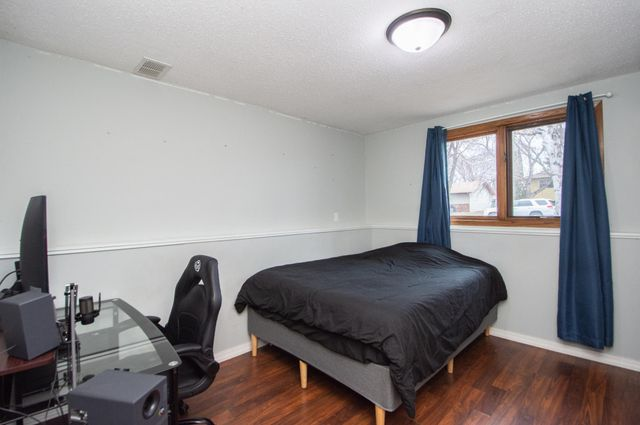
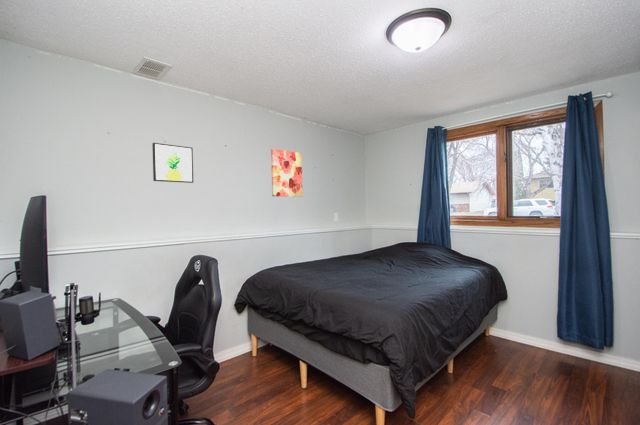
+ wall art [151,142,194,184]
+ wall art [270,148,303,198]
